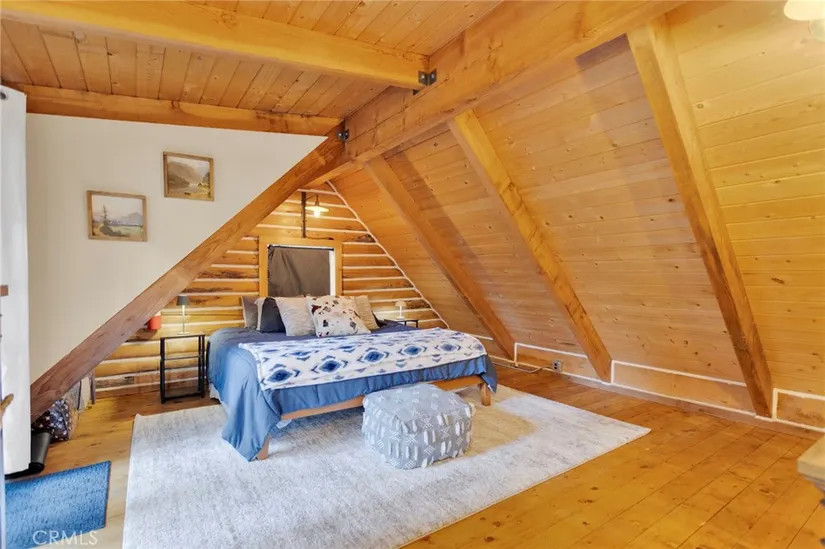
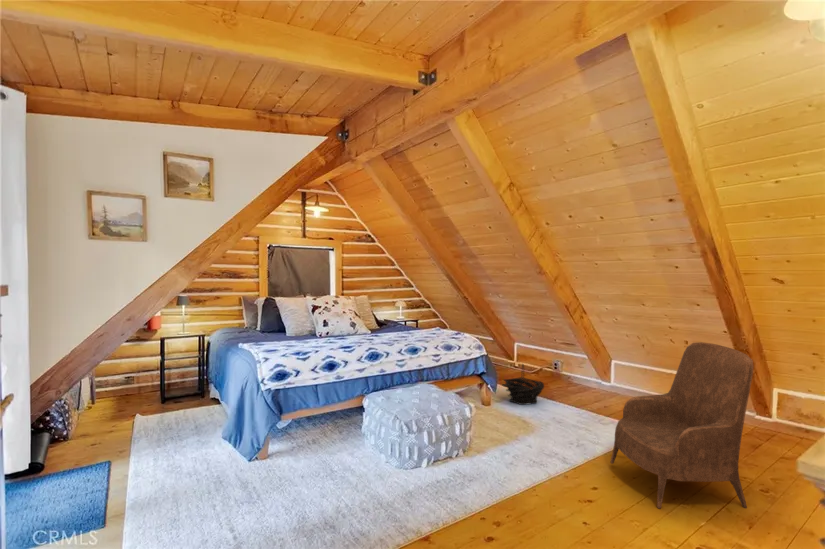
+ armchair [610,341,754,509]
+ basket [501,363,545,406]
